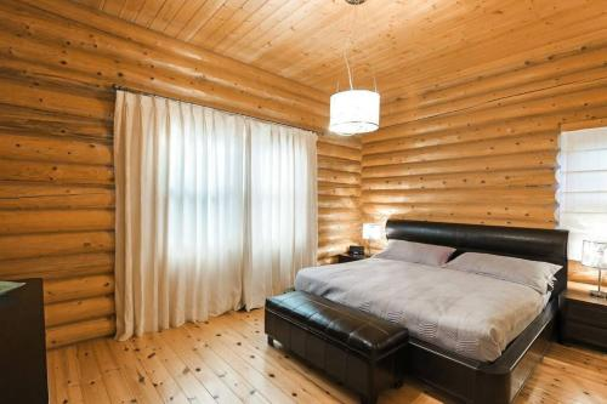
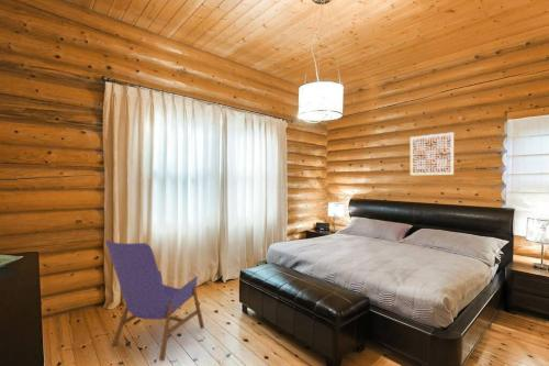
+ wall art [410,131,455,176]
+ armchair [105,239,205,362]
